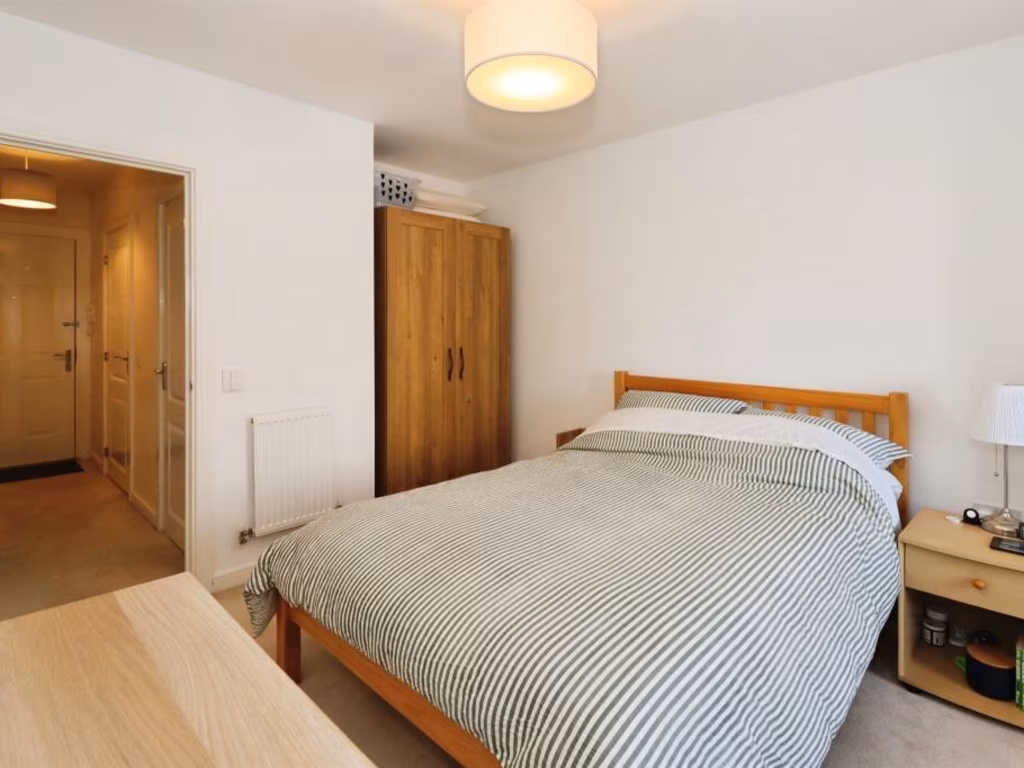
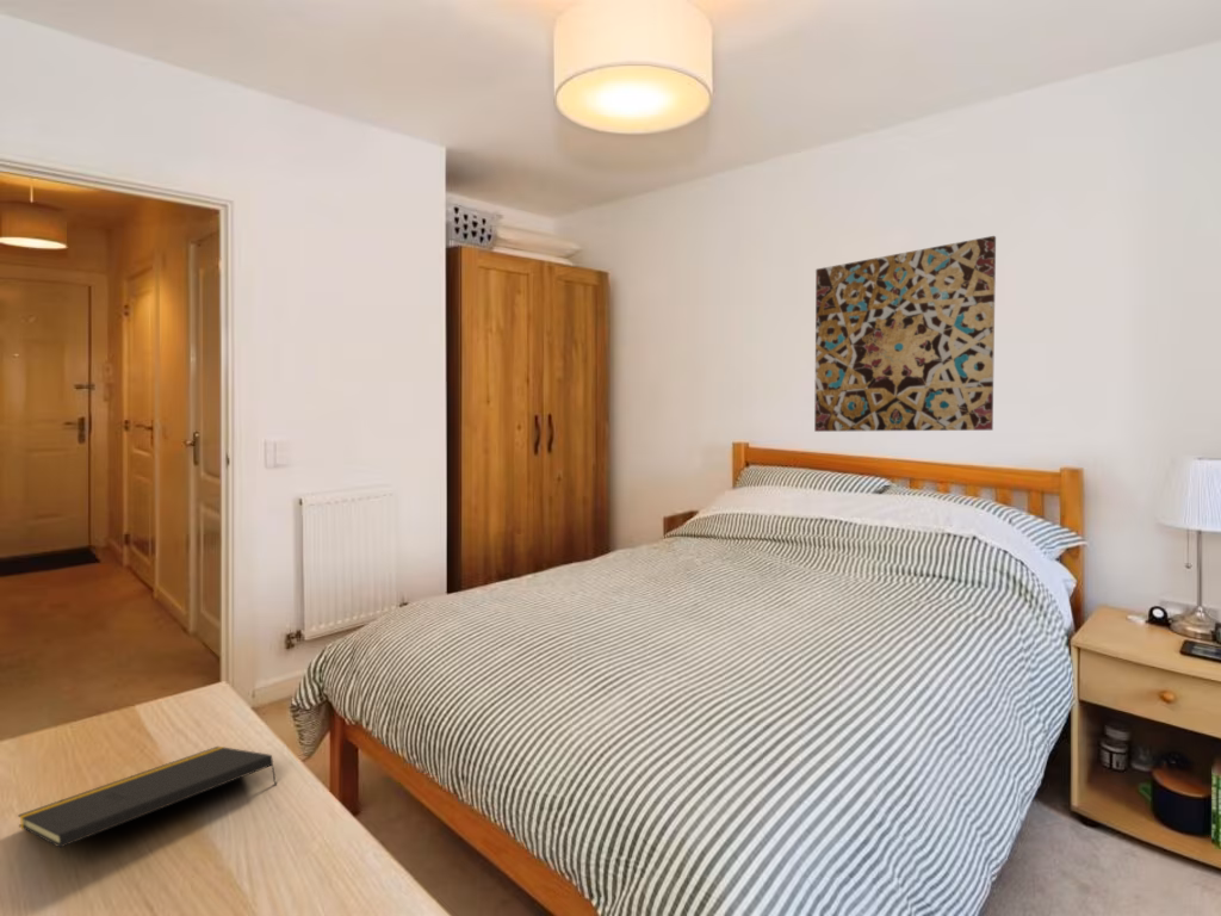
+ wall art [813,235,997,433]
+ notepad [17,745,278,849]
